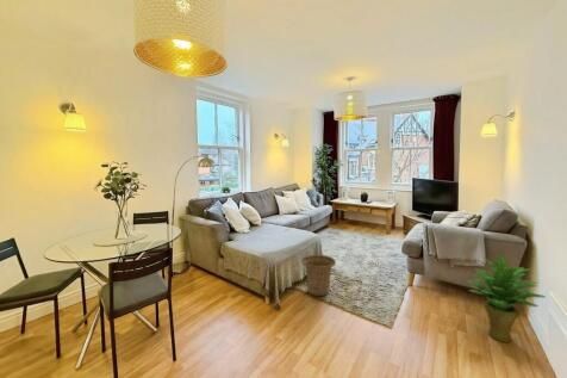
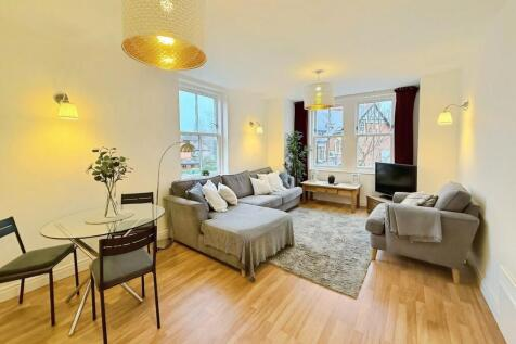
- potted plant [466,255,547,343]
- basket [300,254,337,297]
